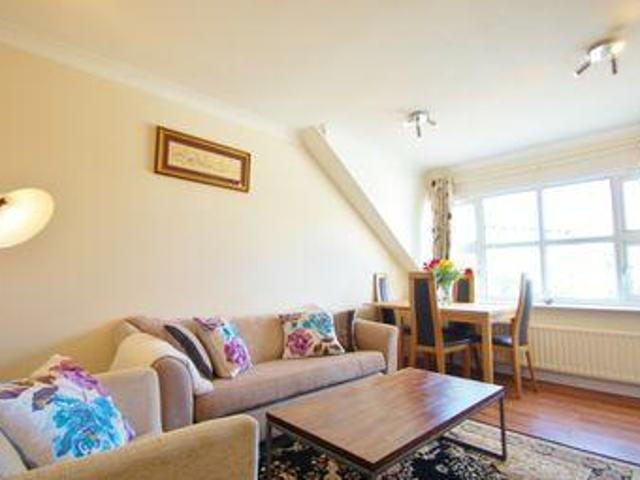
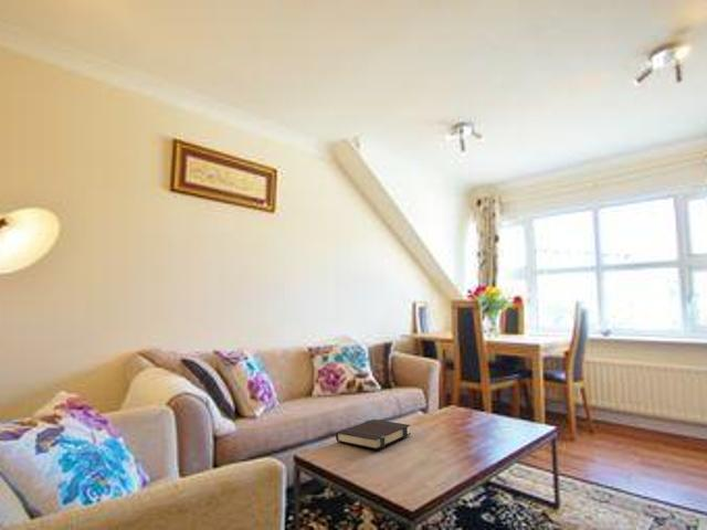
+ book [335,418,412,451]
